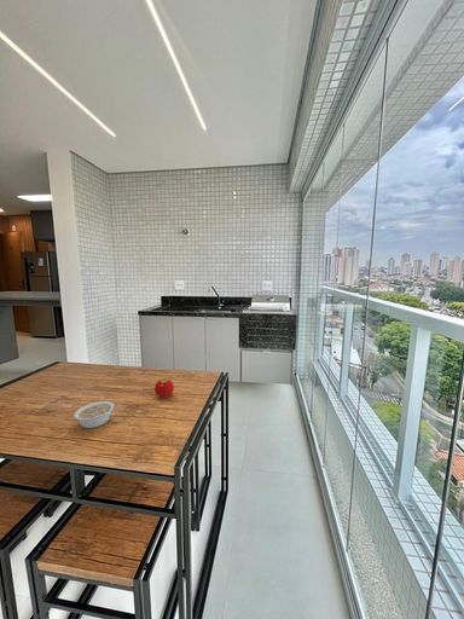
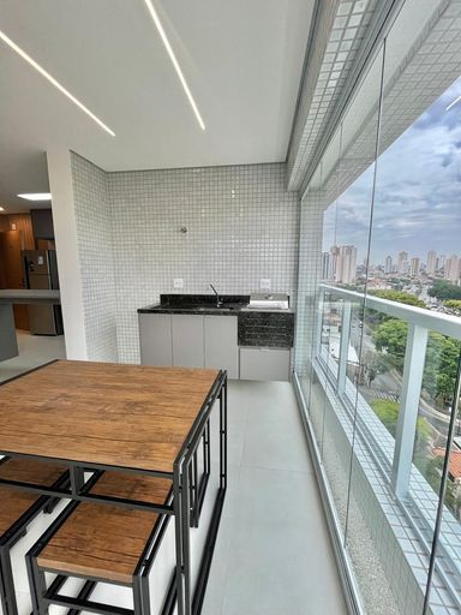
- fruit [153,377,175,399]
- legume [72,400,122,429]
